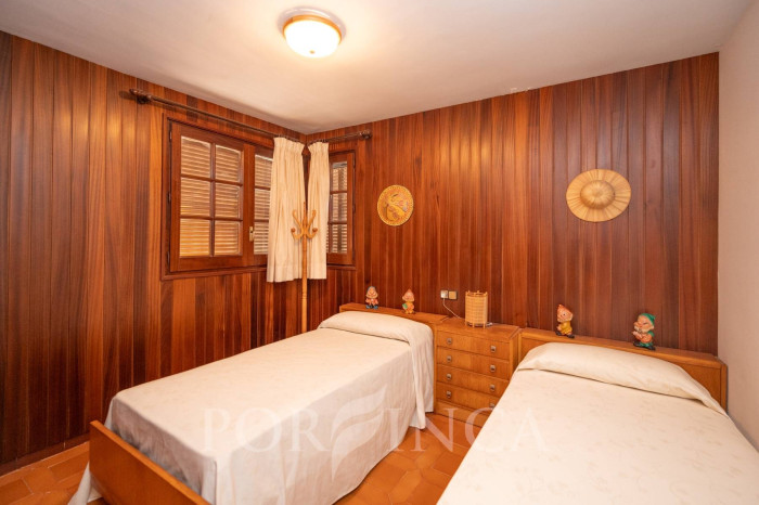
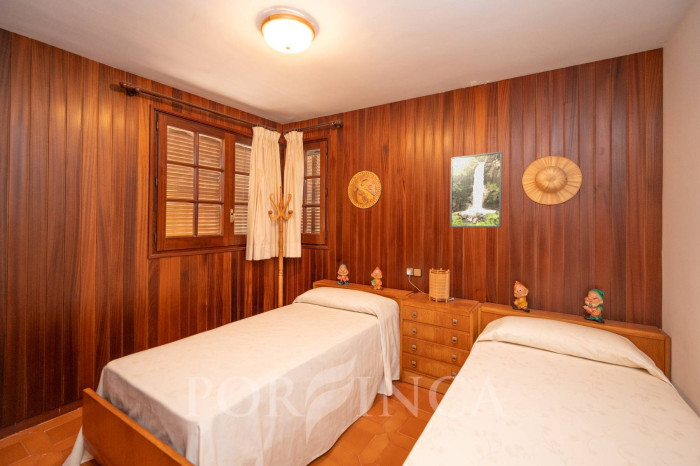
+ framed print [449,150,503,229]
